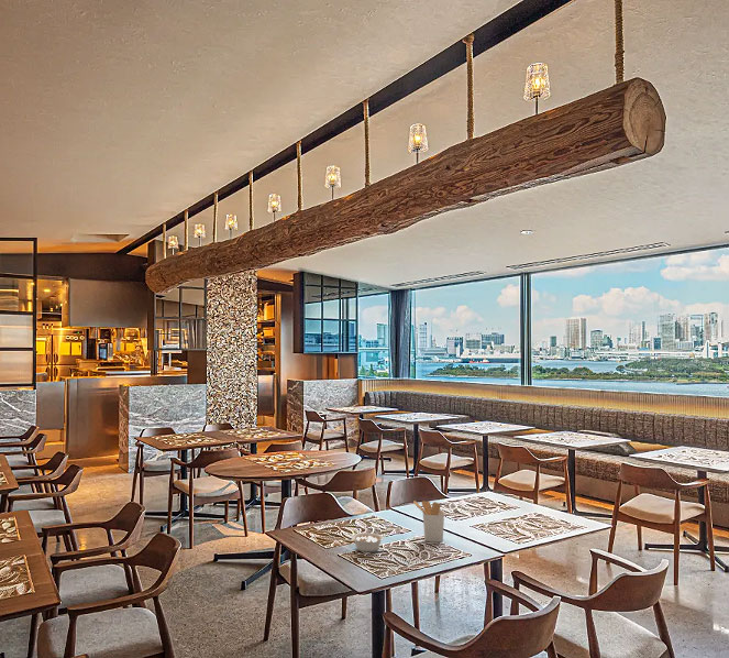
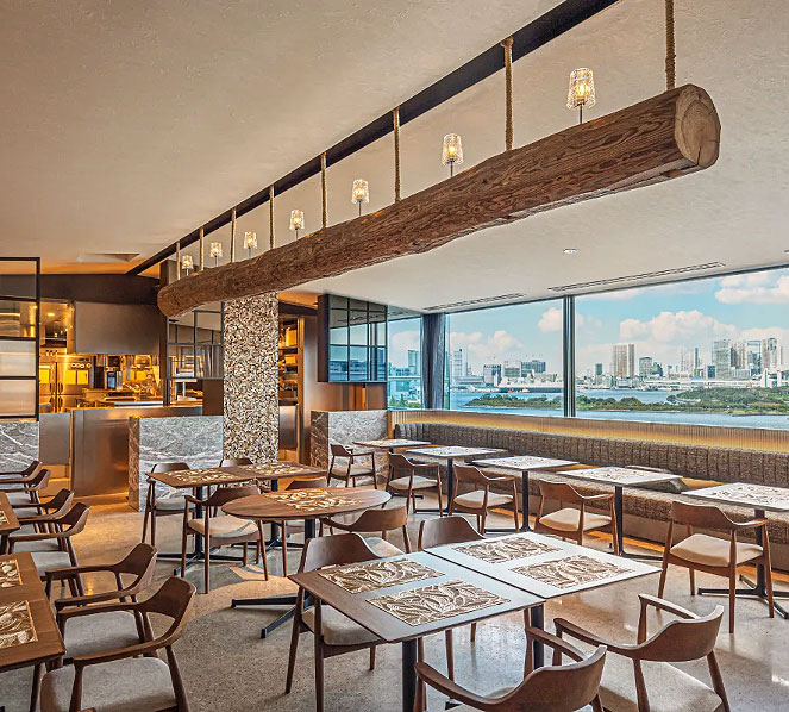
- legume [351,533,385,552]
- utensil holder [412,500,445,544]
